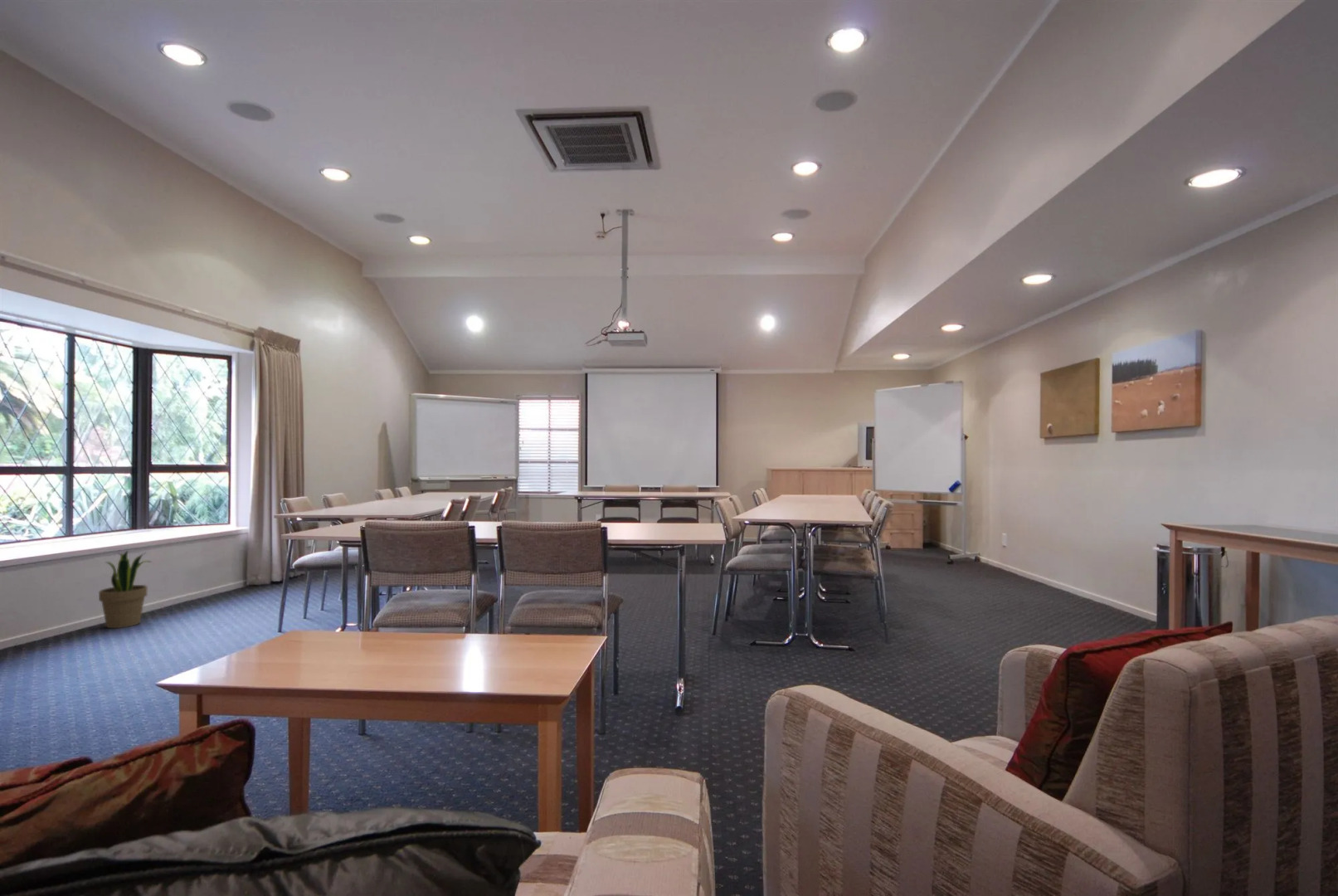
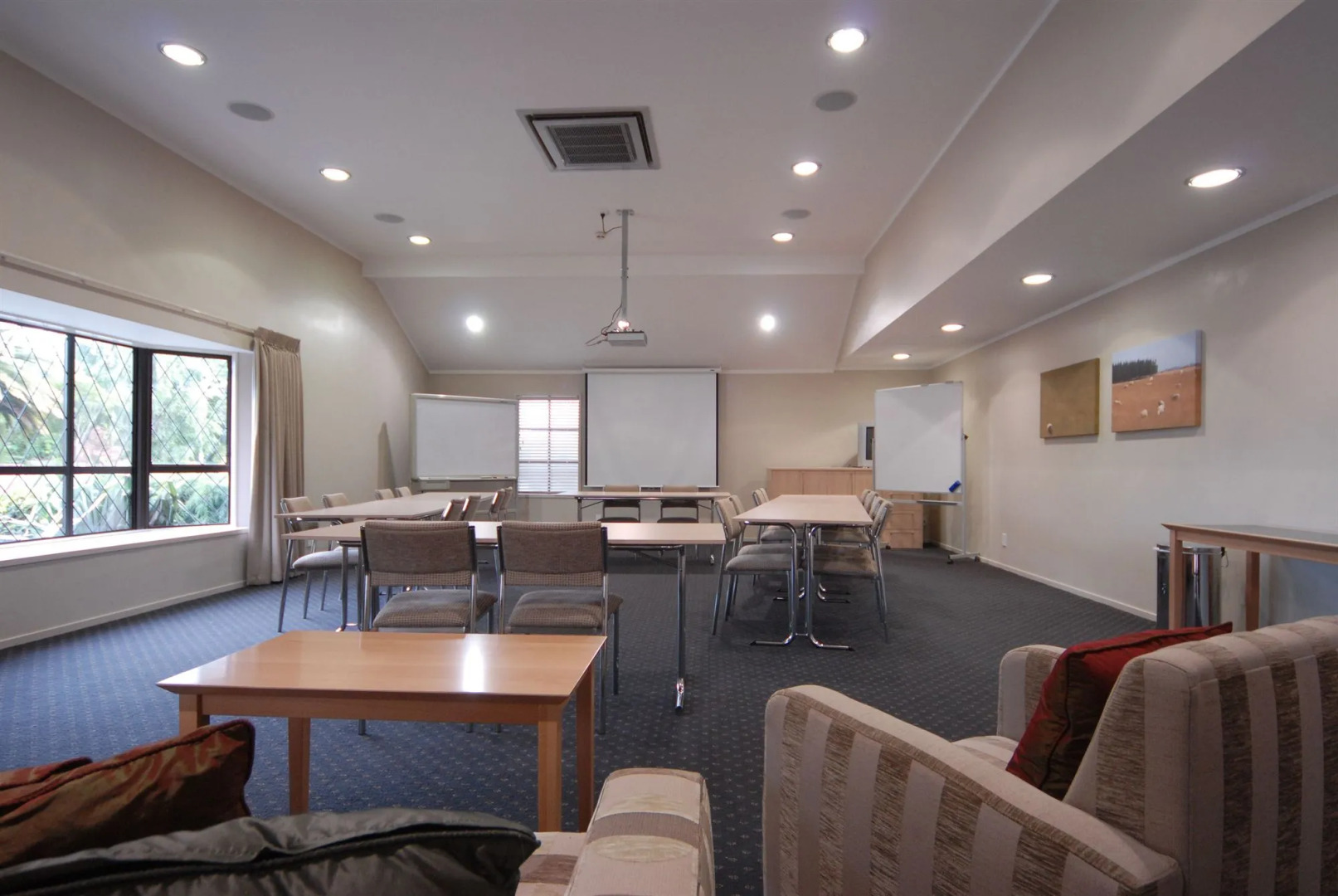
- potted plant [98,550,153,629]
